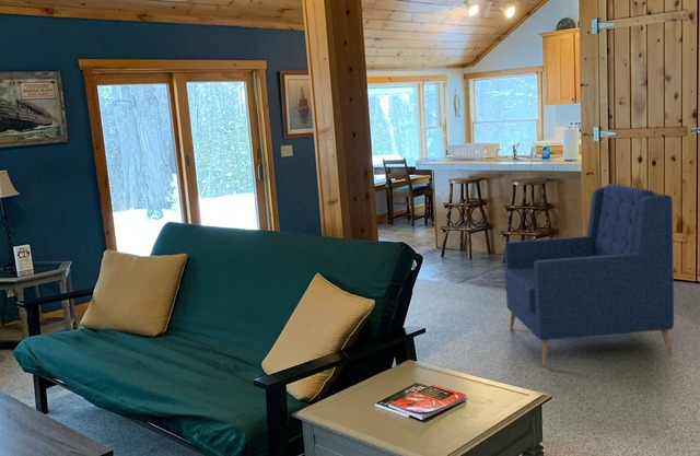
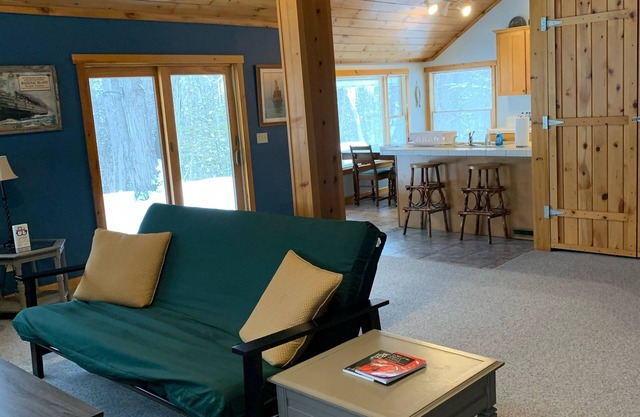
- armchair [503,183,675,367]
